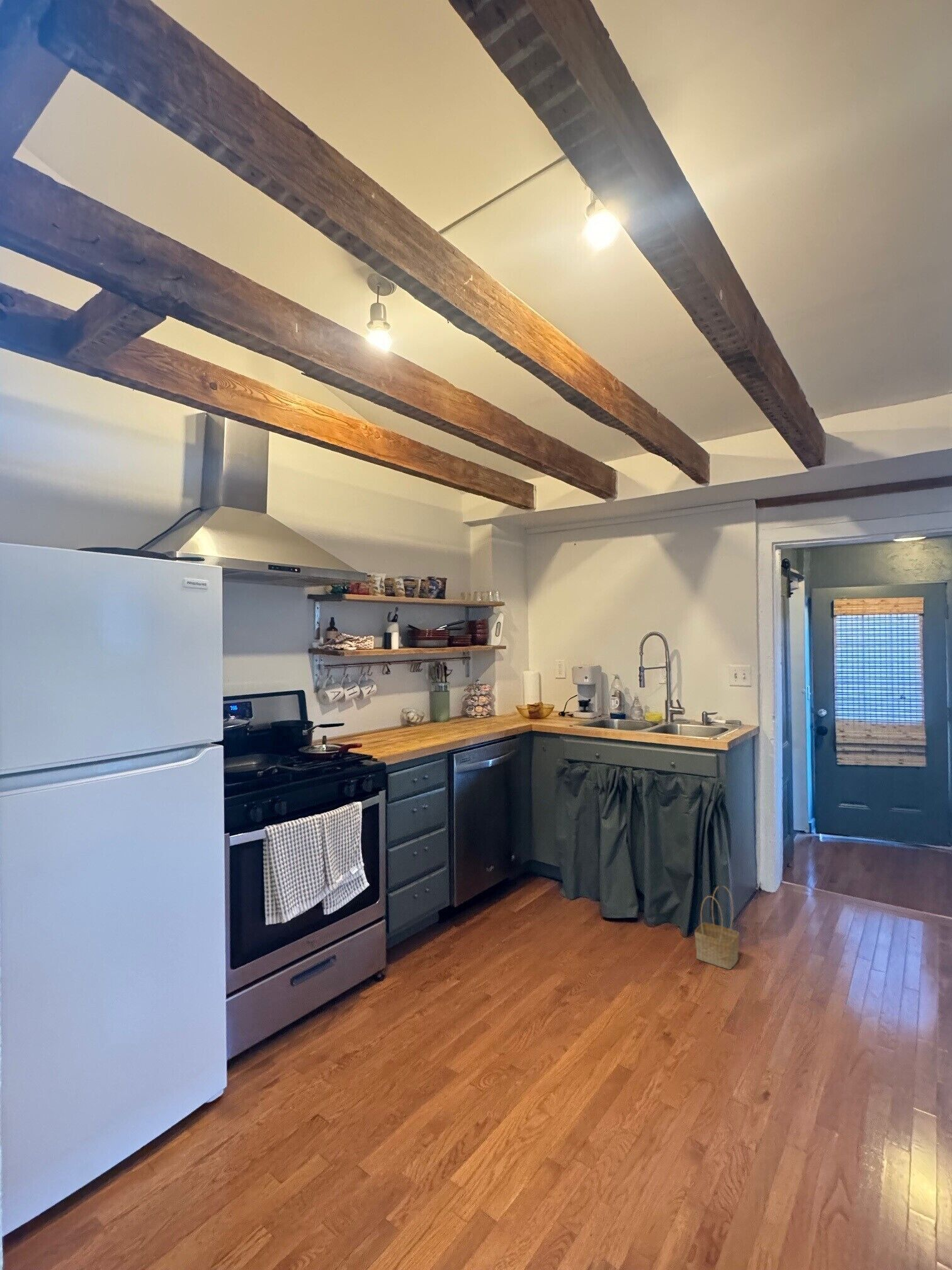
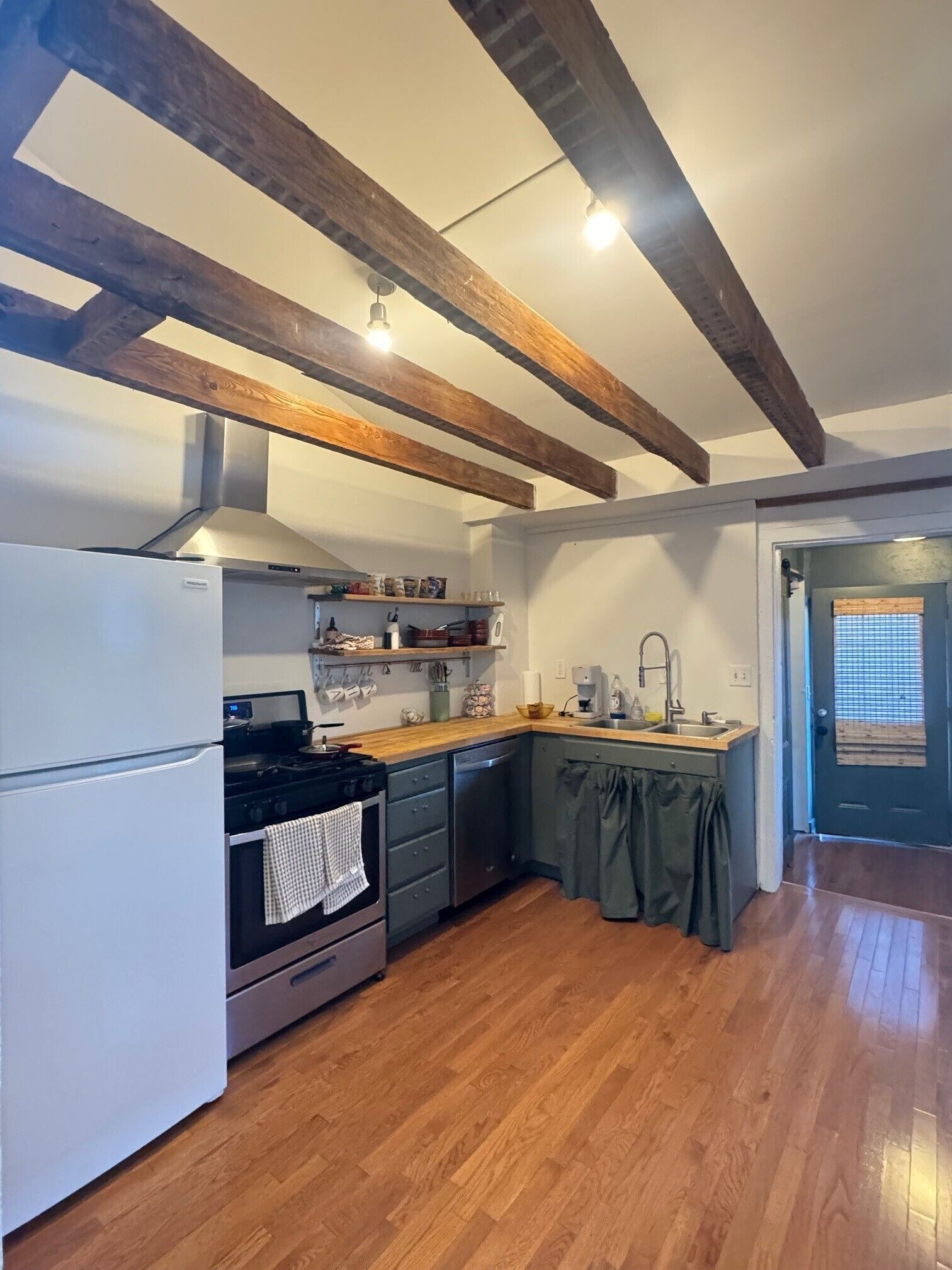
- basket [694,885,740,970]
